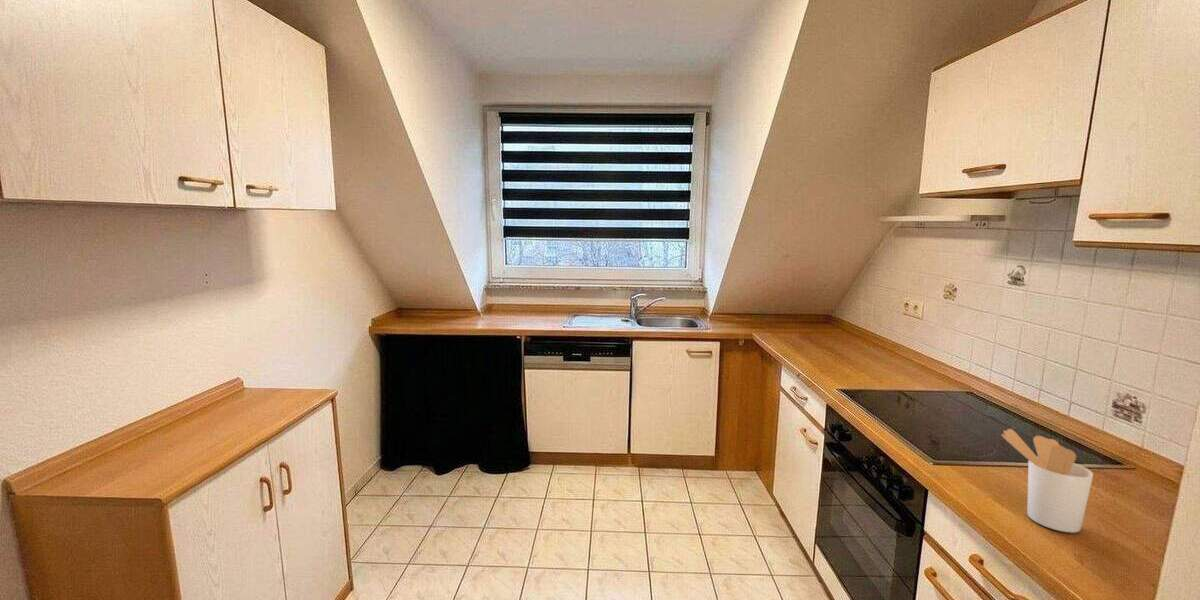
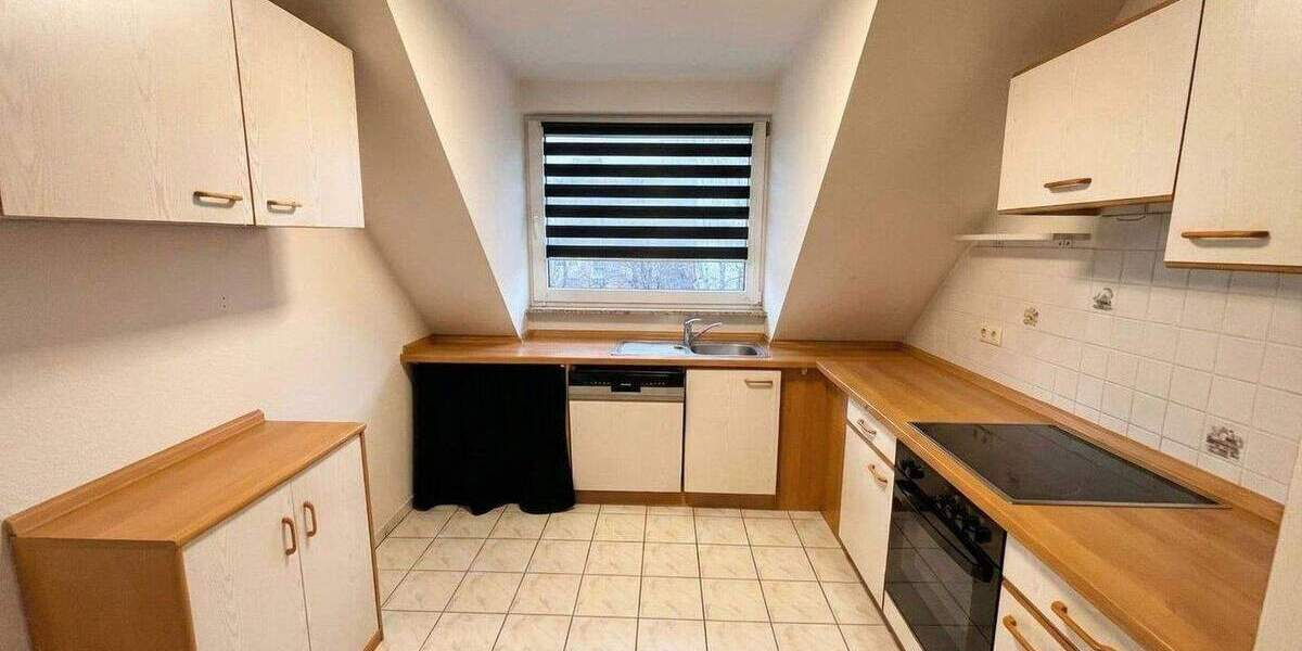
- utensil holder [1000,428,1094,534]
